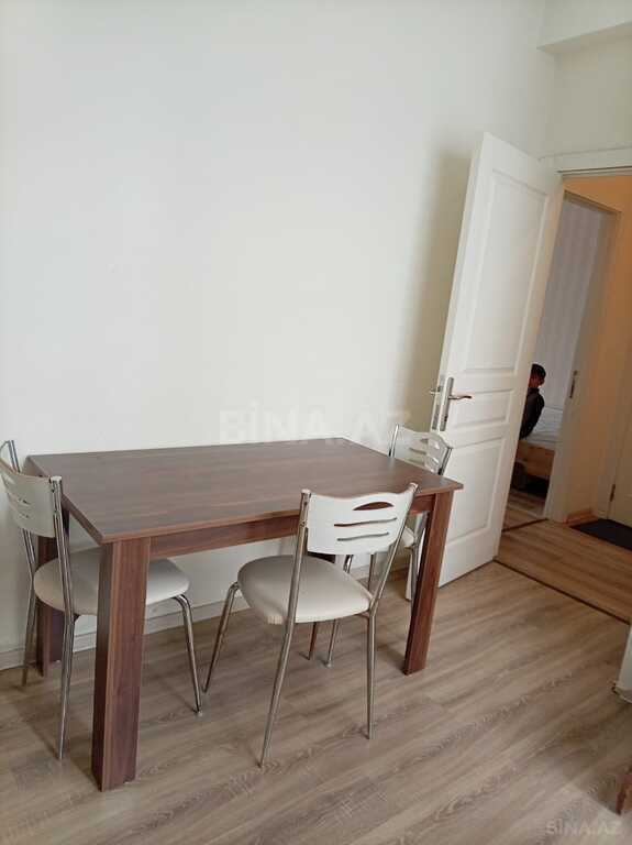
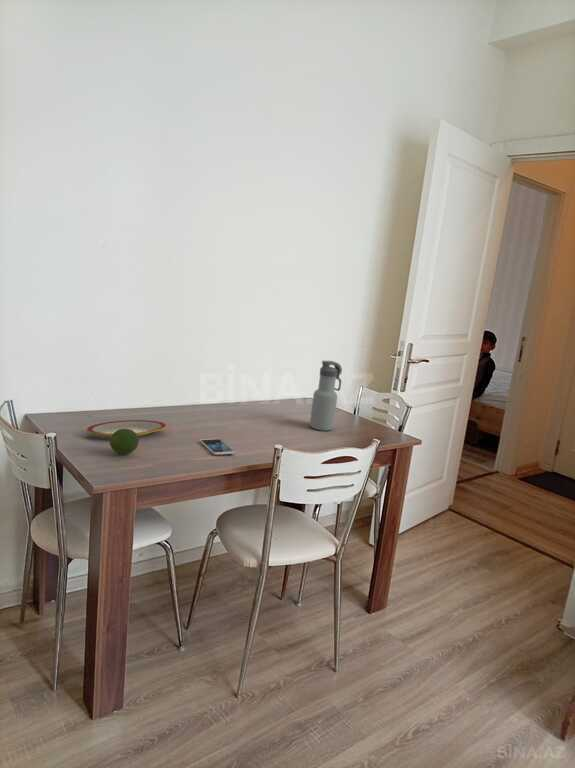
+ water bottle [309,360,343,432]
+ smartphone [199,438,235,456]
+ plate [86,419,167,438]
+ fruit [109,429,140,455]
